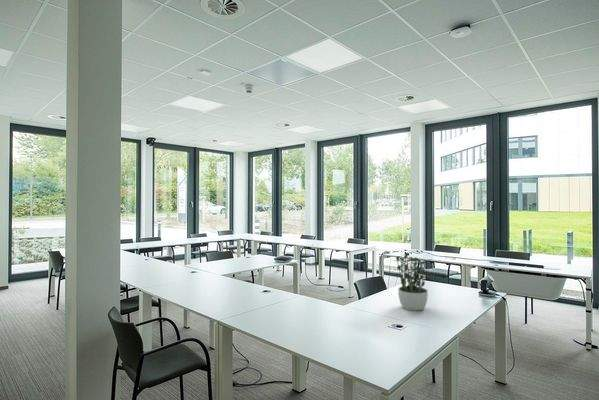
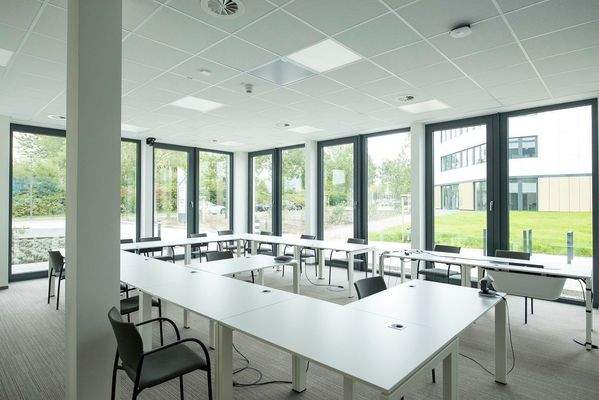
- potted plant [395,252,433,312]
